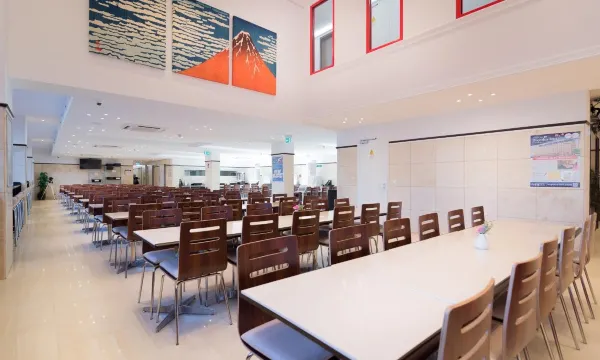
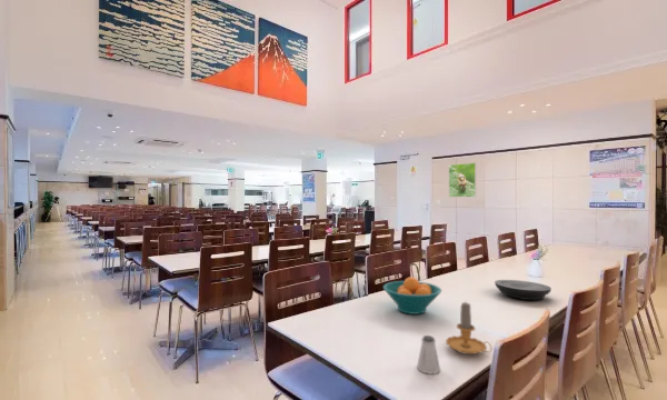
+ plate [494,279,552,301]
+ fruit bowl [382,276,442,316]
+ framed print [448,161,477,198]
+ saltshaker [416,334,441,376]
+ candle [445,301,494,356]
